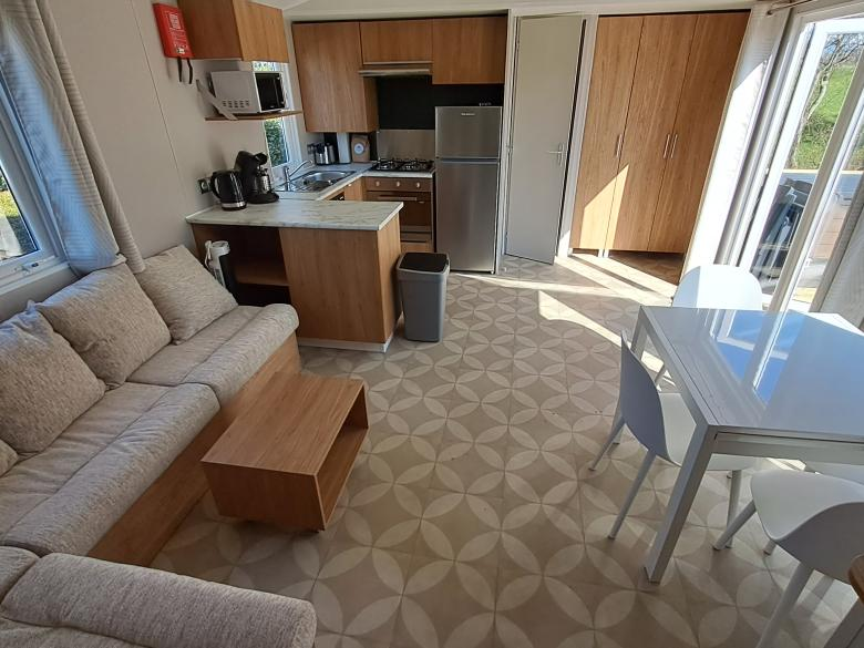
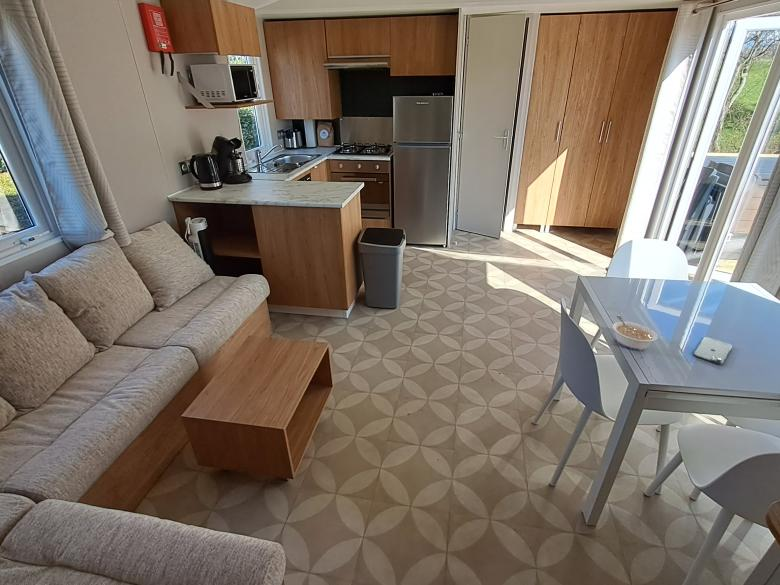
+ smartphone [692,336,733,366]
+ legume [612,314,659,351]
